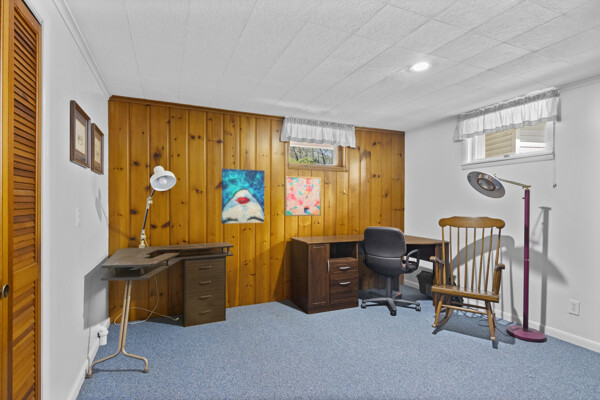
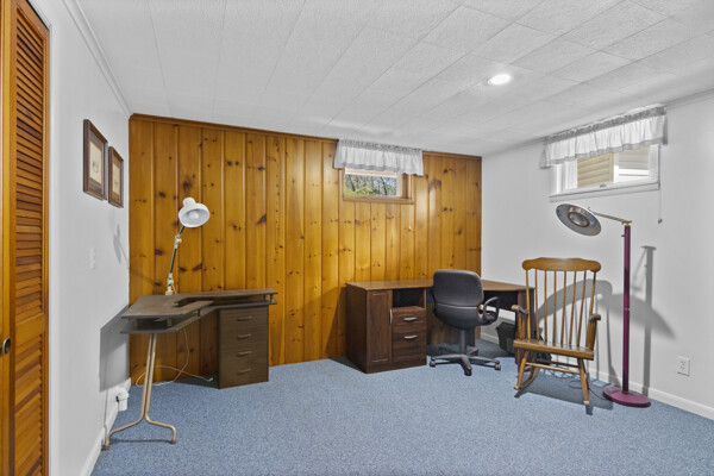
- wall art [220,168,266,225]
- wall art [283,175,322,217]
